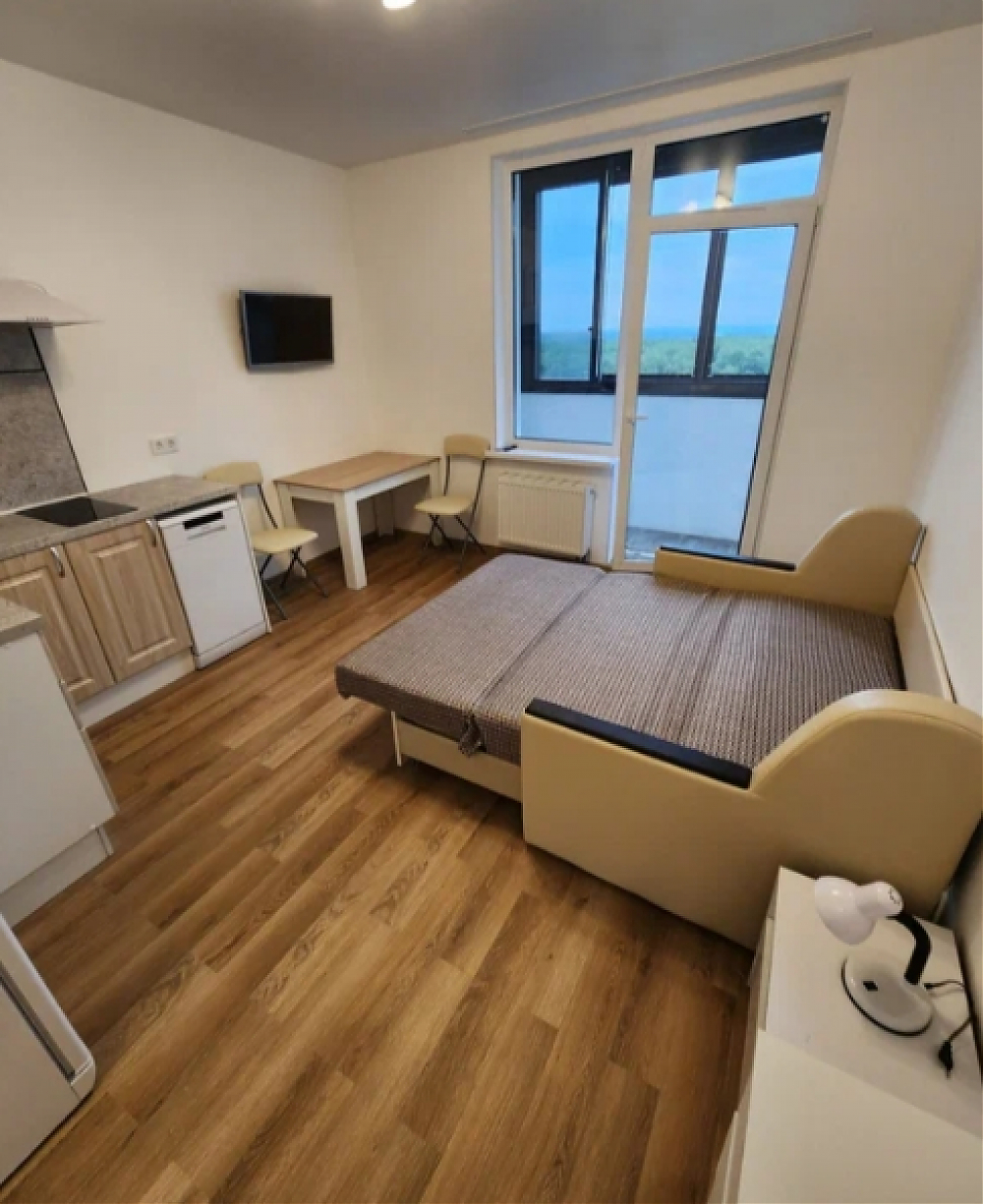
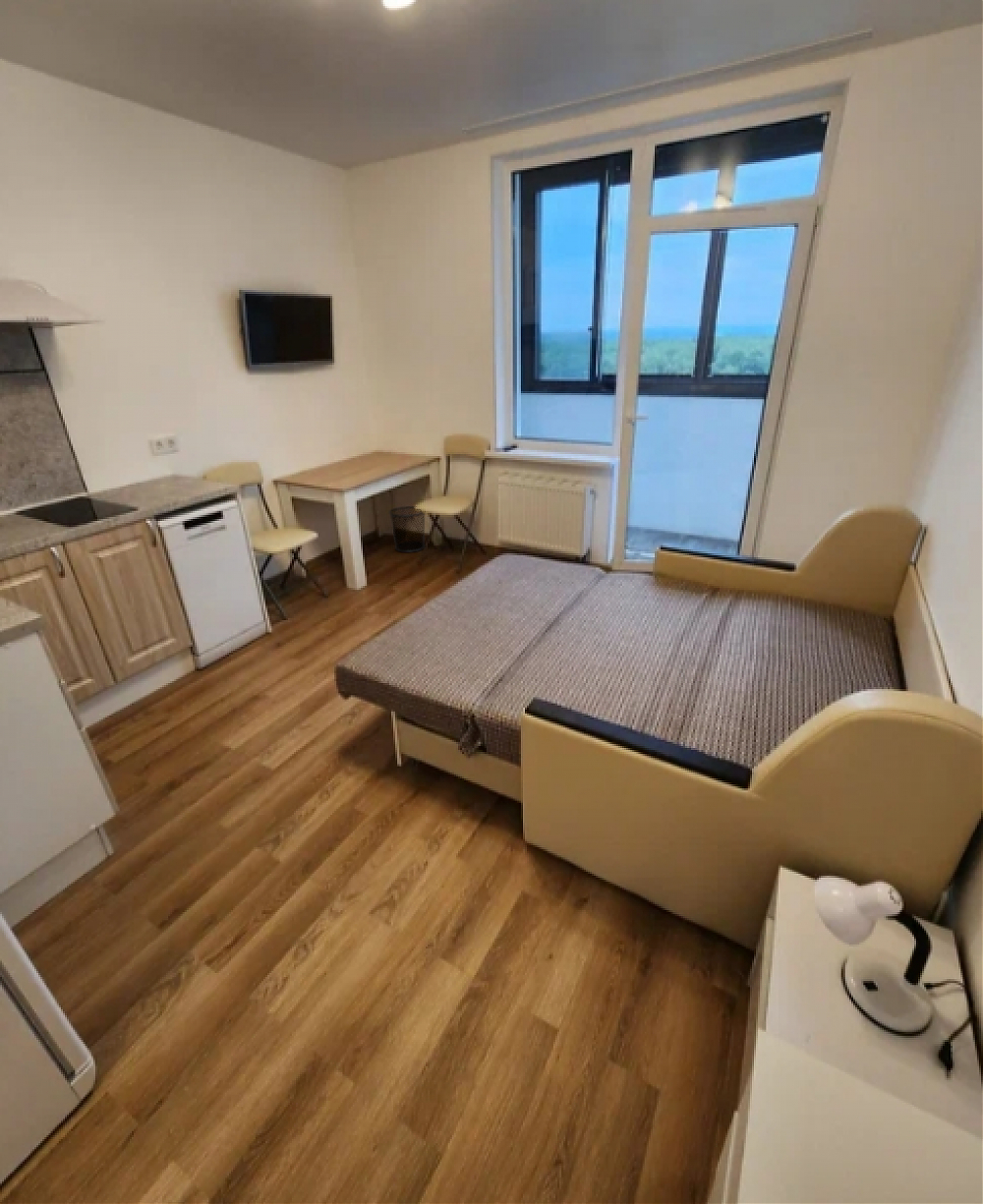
+ waste bin [388,505,427,553]
